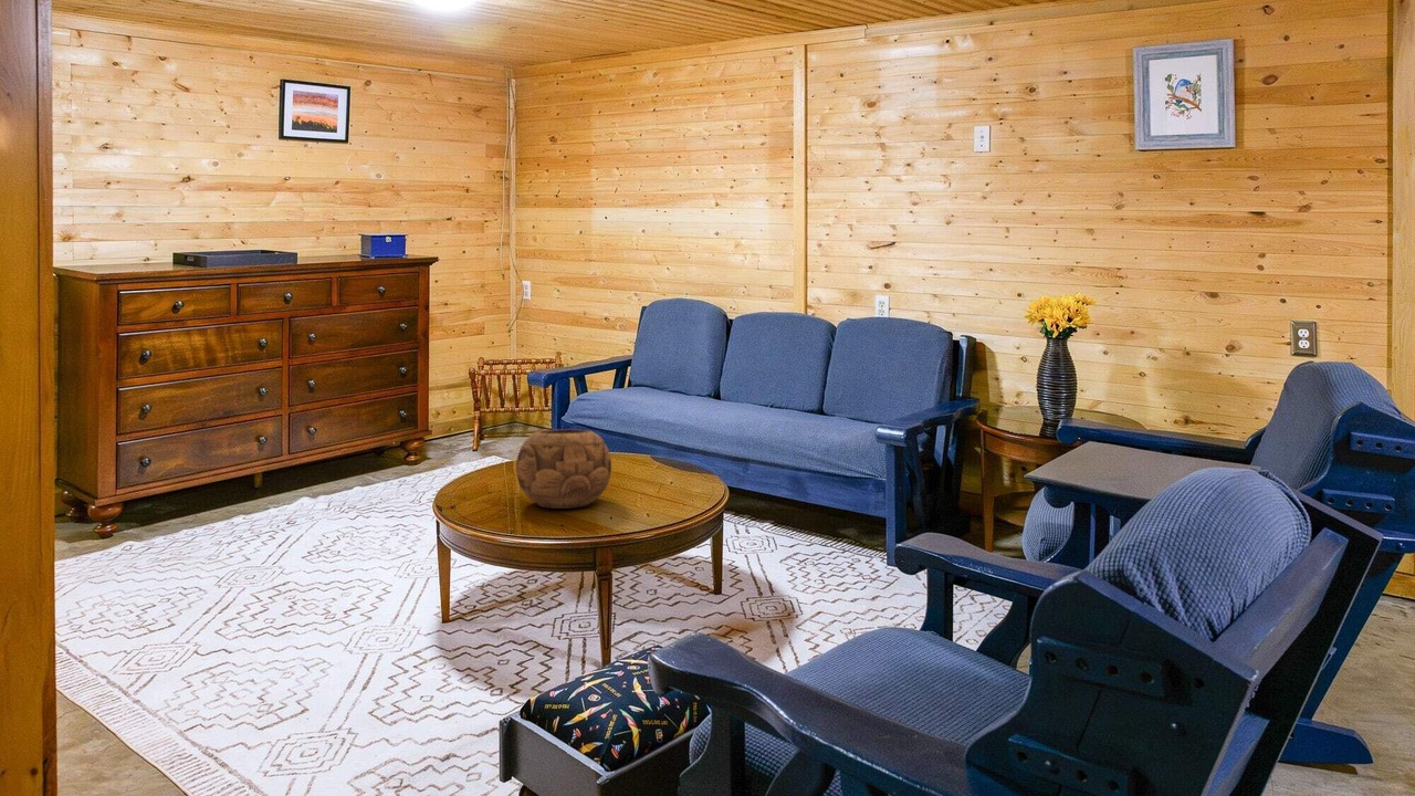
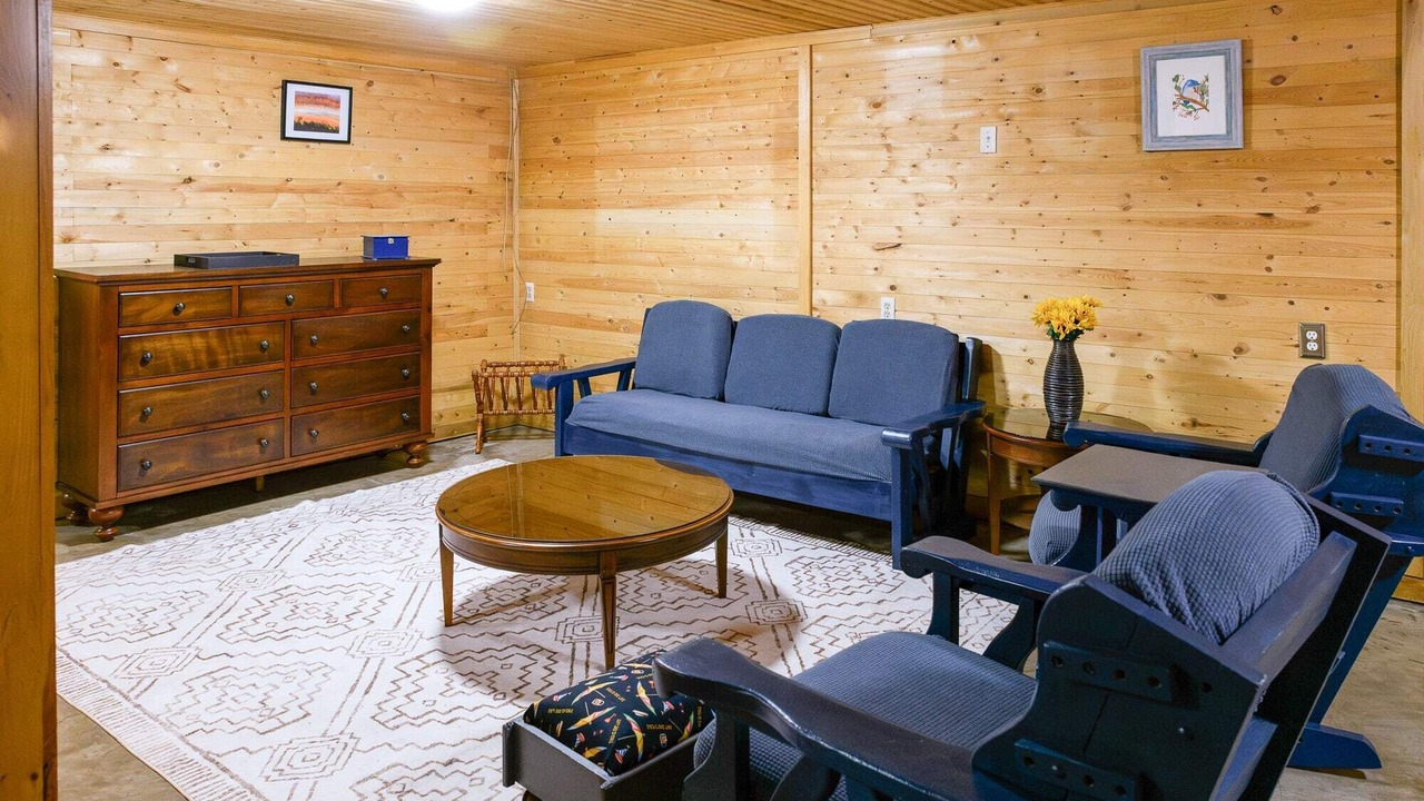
- decorative bowl [515,429,612,510]
